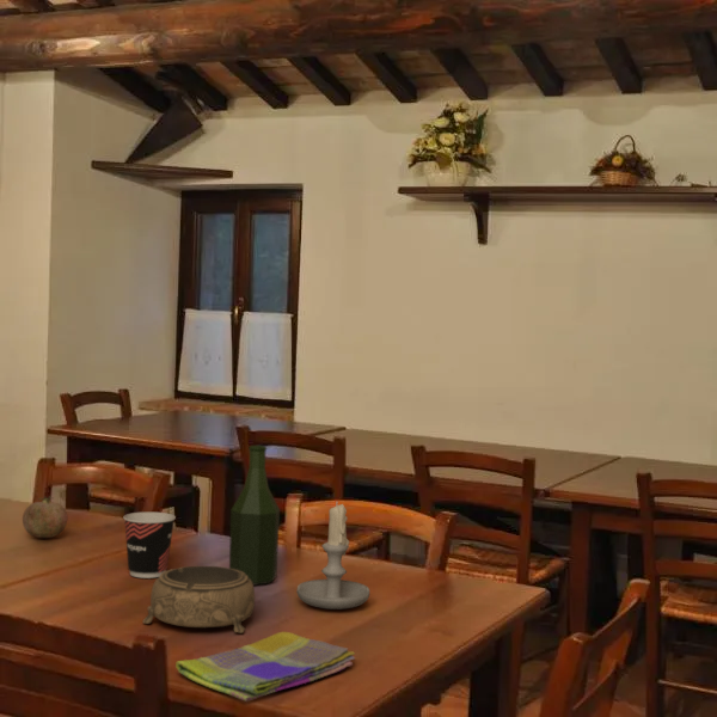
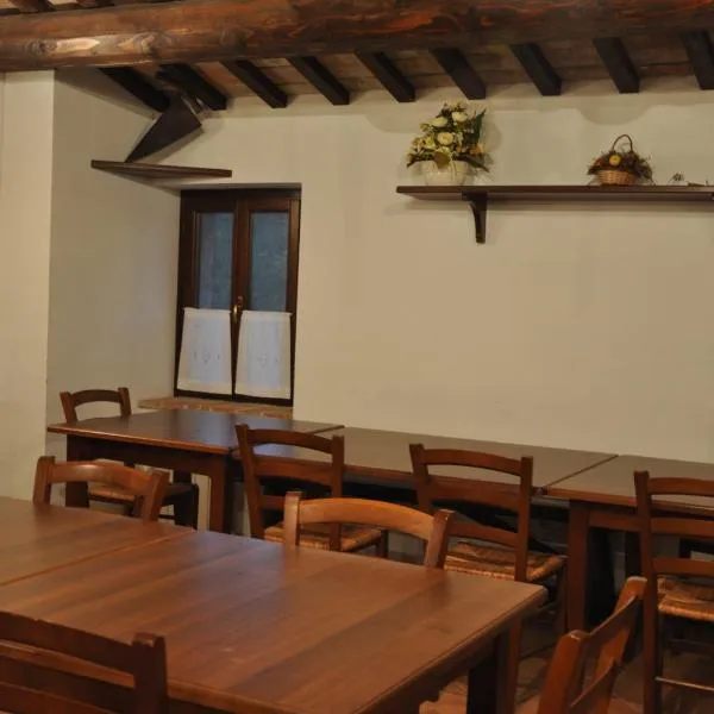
- bottle [228,445,281,587]
- dish towel [174,631,356,703]
- cup [122,511,177,580]
- decorative bowl [141,565,256,635]
- candle [295,501,370,611]
- fruit [22,495,69,539]
